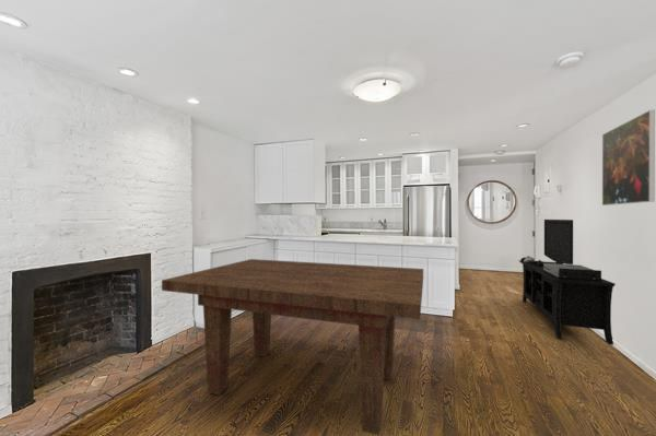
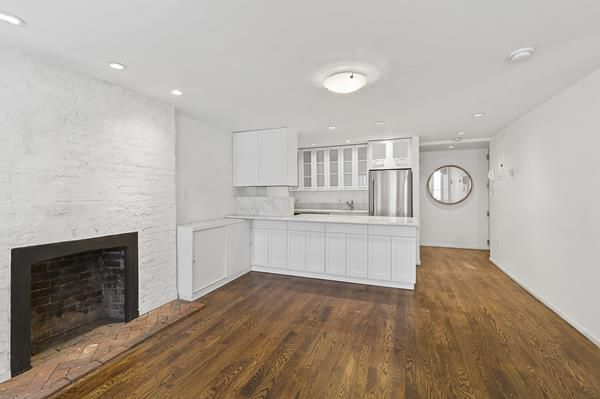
- media console [517,219,617,346]
- dining table [161,258,424,436]
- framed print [601,108,656,207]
